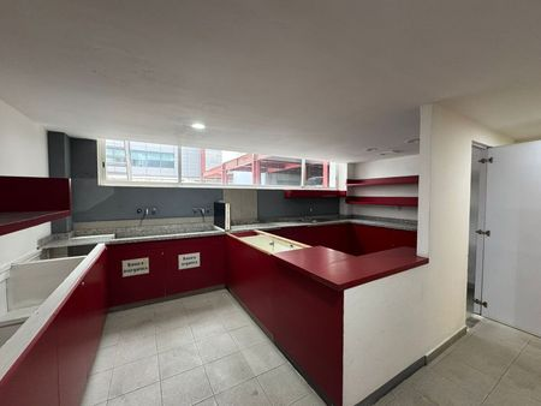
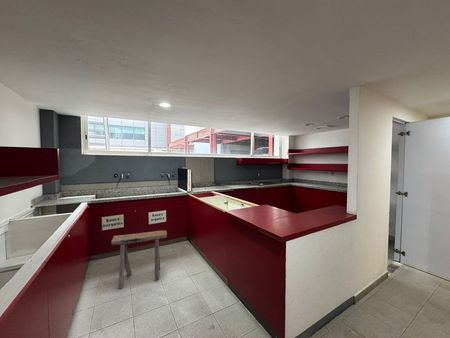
+ stool [111,230,168,290]
